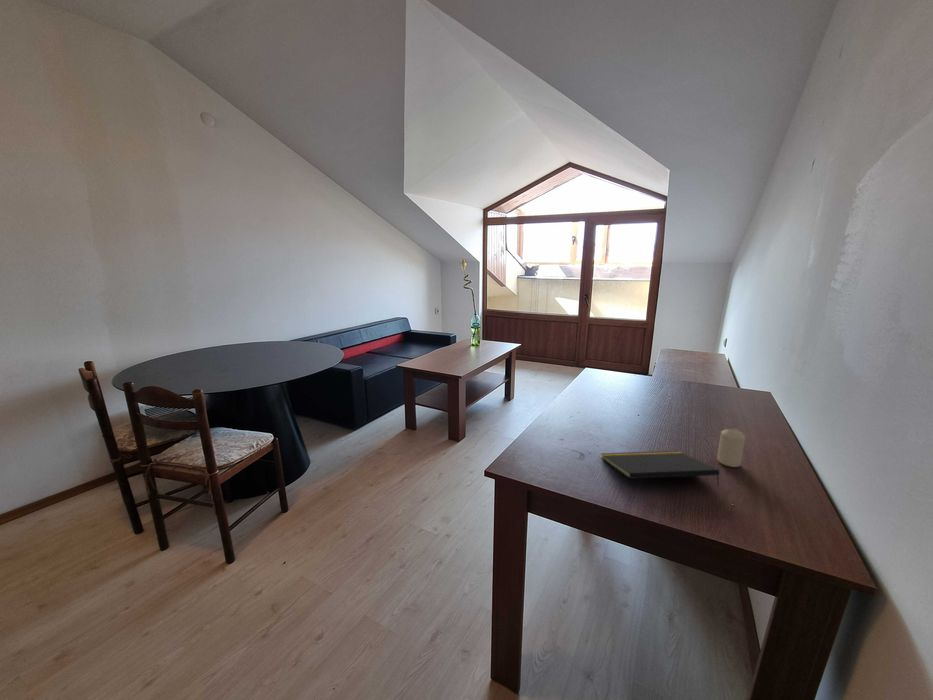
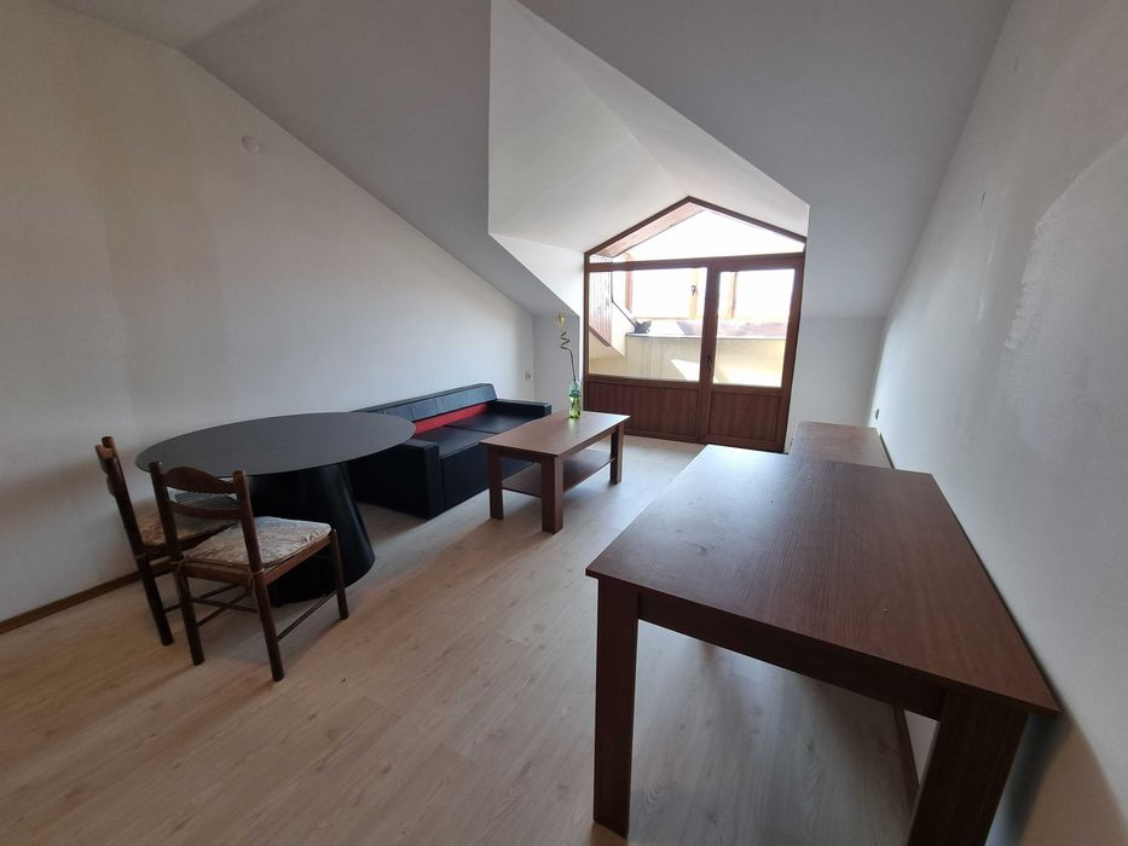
- candle [716,428,746,468]
- notepad [600,450,720,487]
